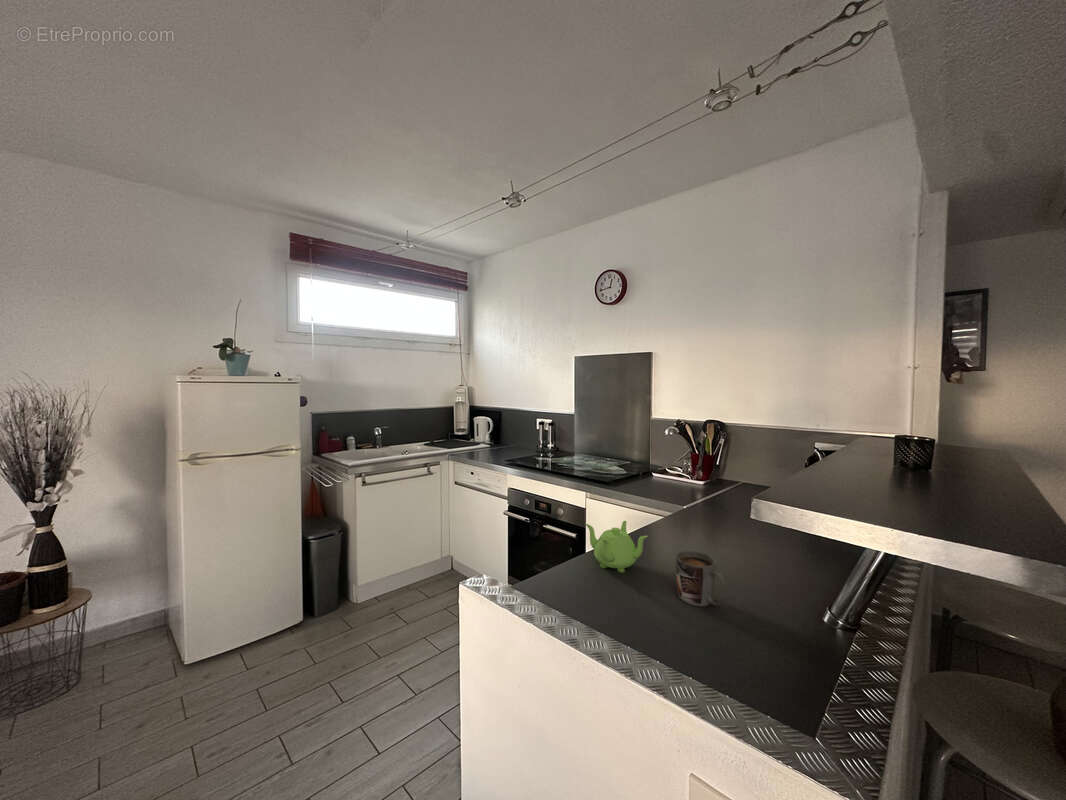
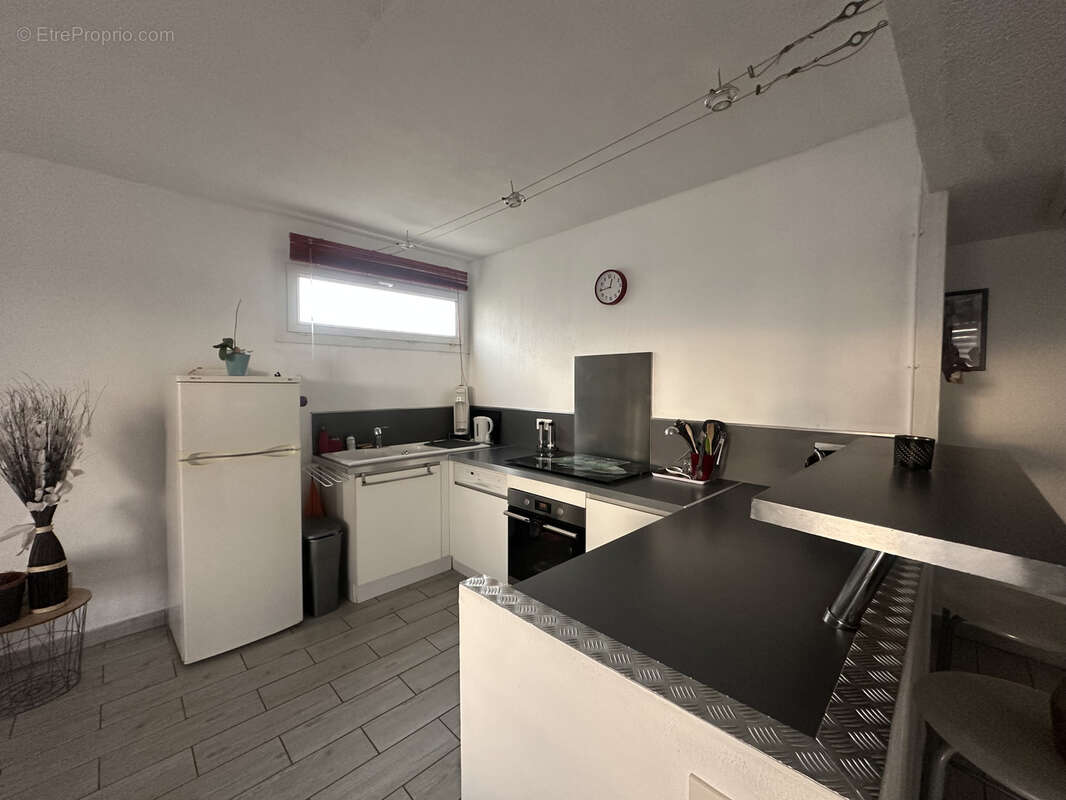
- mug [675,550,729,607]
- teapot [585,520,649,574]
